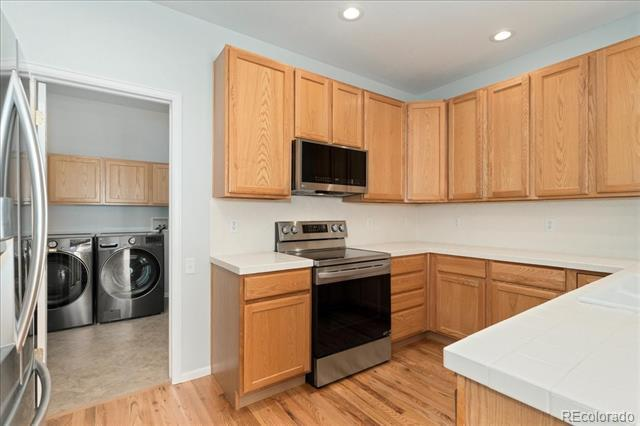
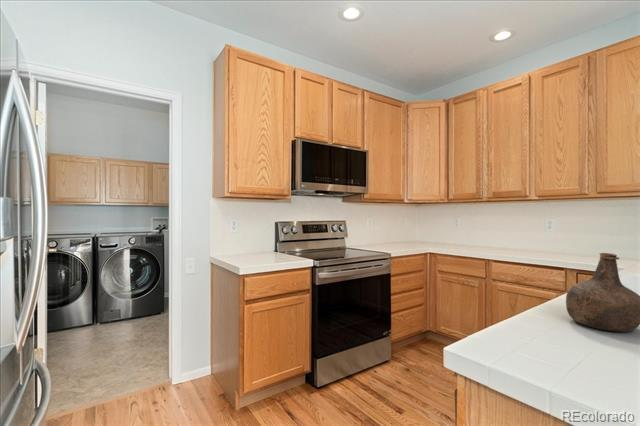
+ bottle [565,252,640,333]
